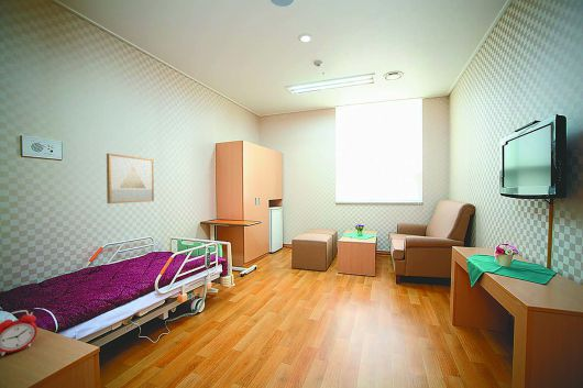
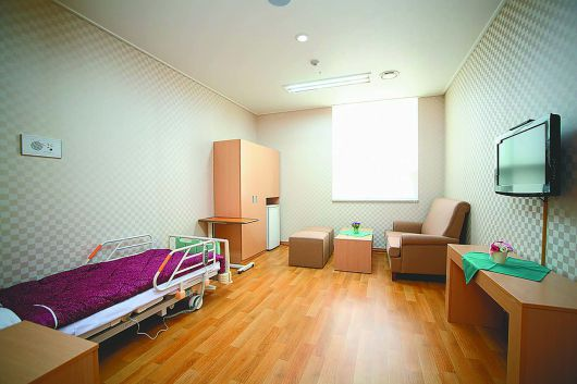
- wall art [106,153,155,204]
- alarm clock [0,309,38,356]
